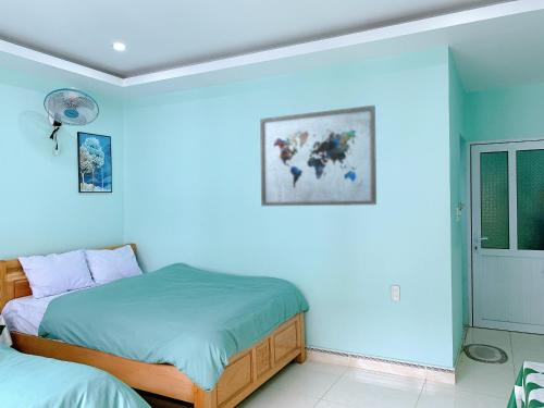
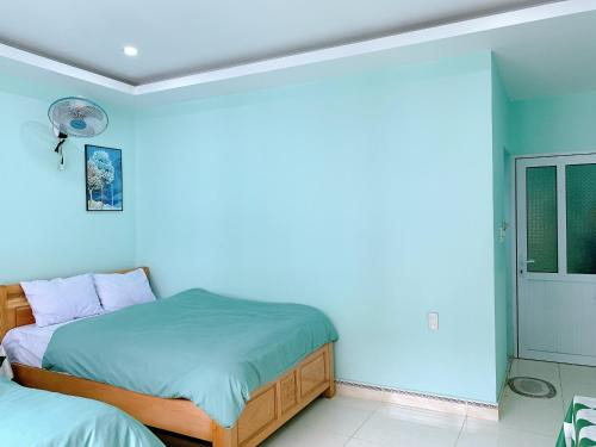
- wall art [259,104,378,207]
